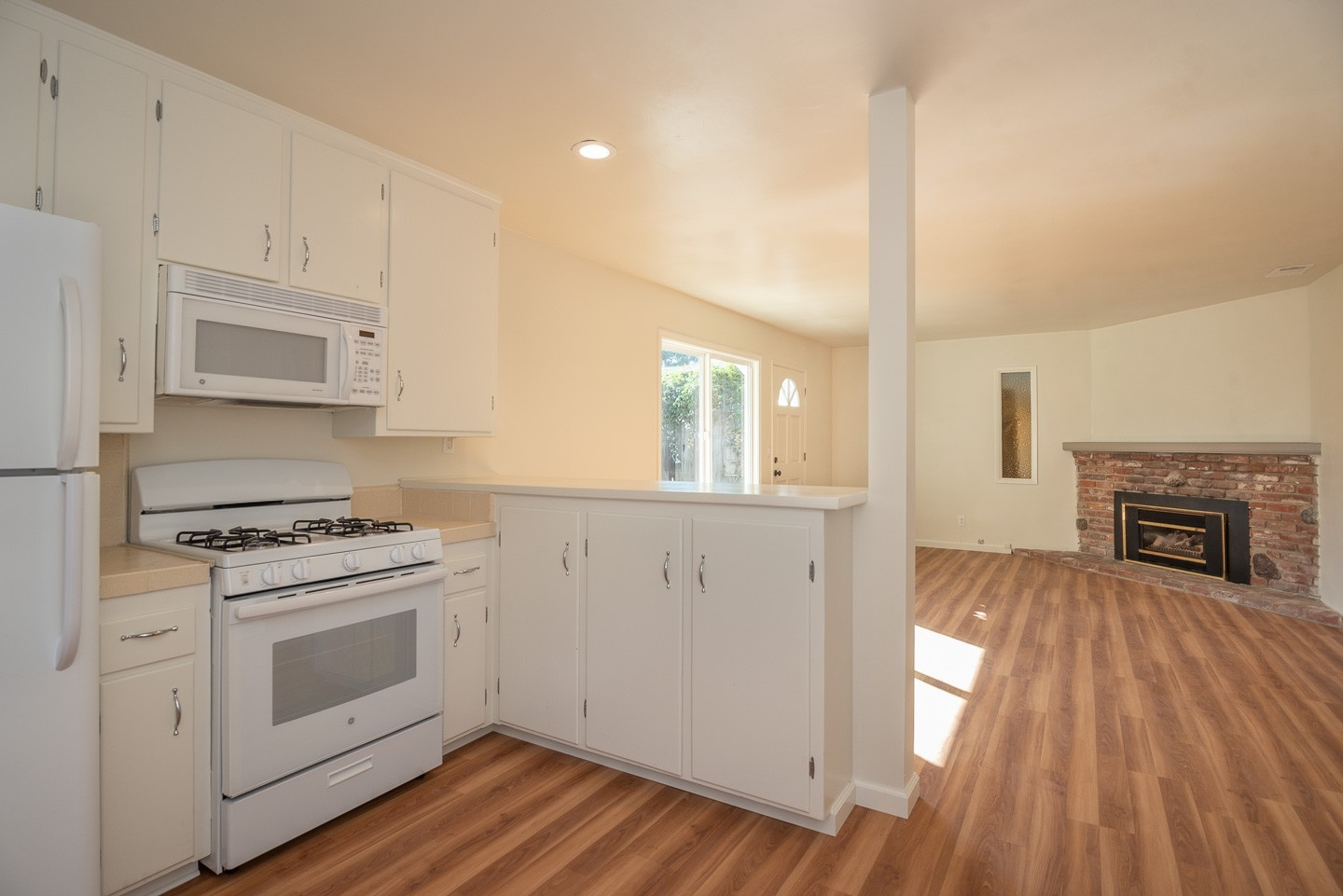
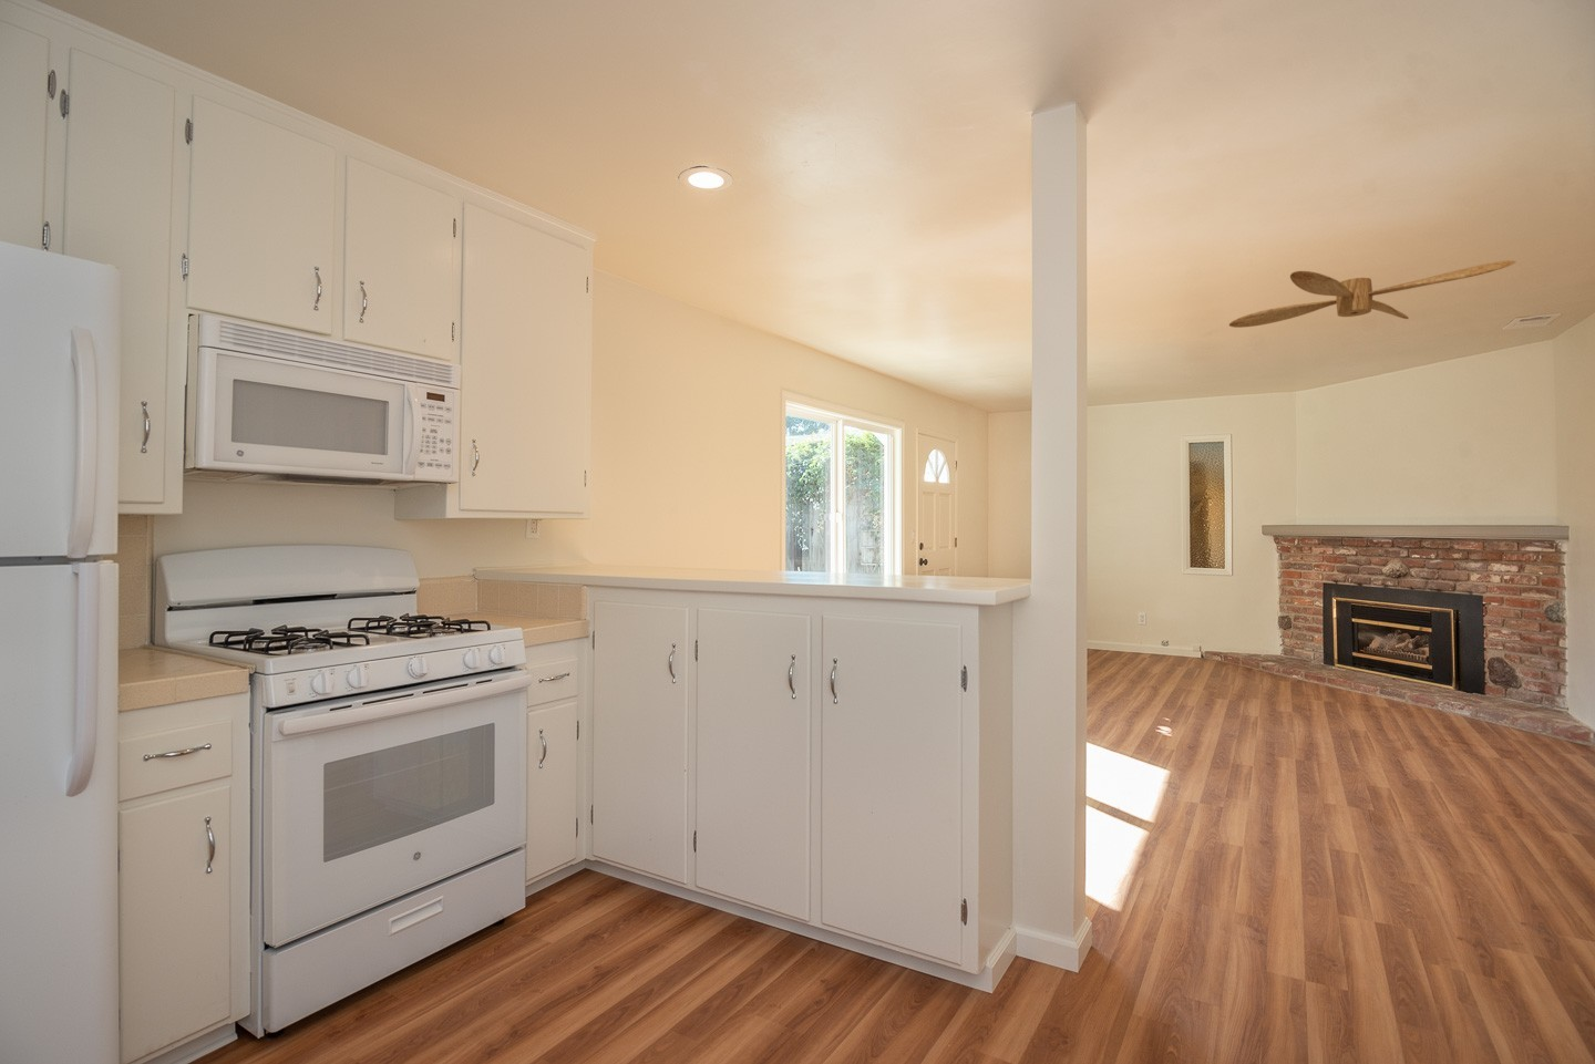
+ ceiling fan [1228,259,1518,329]
